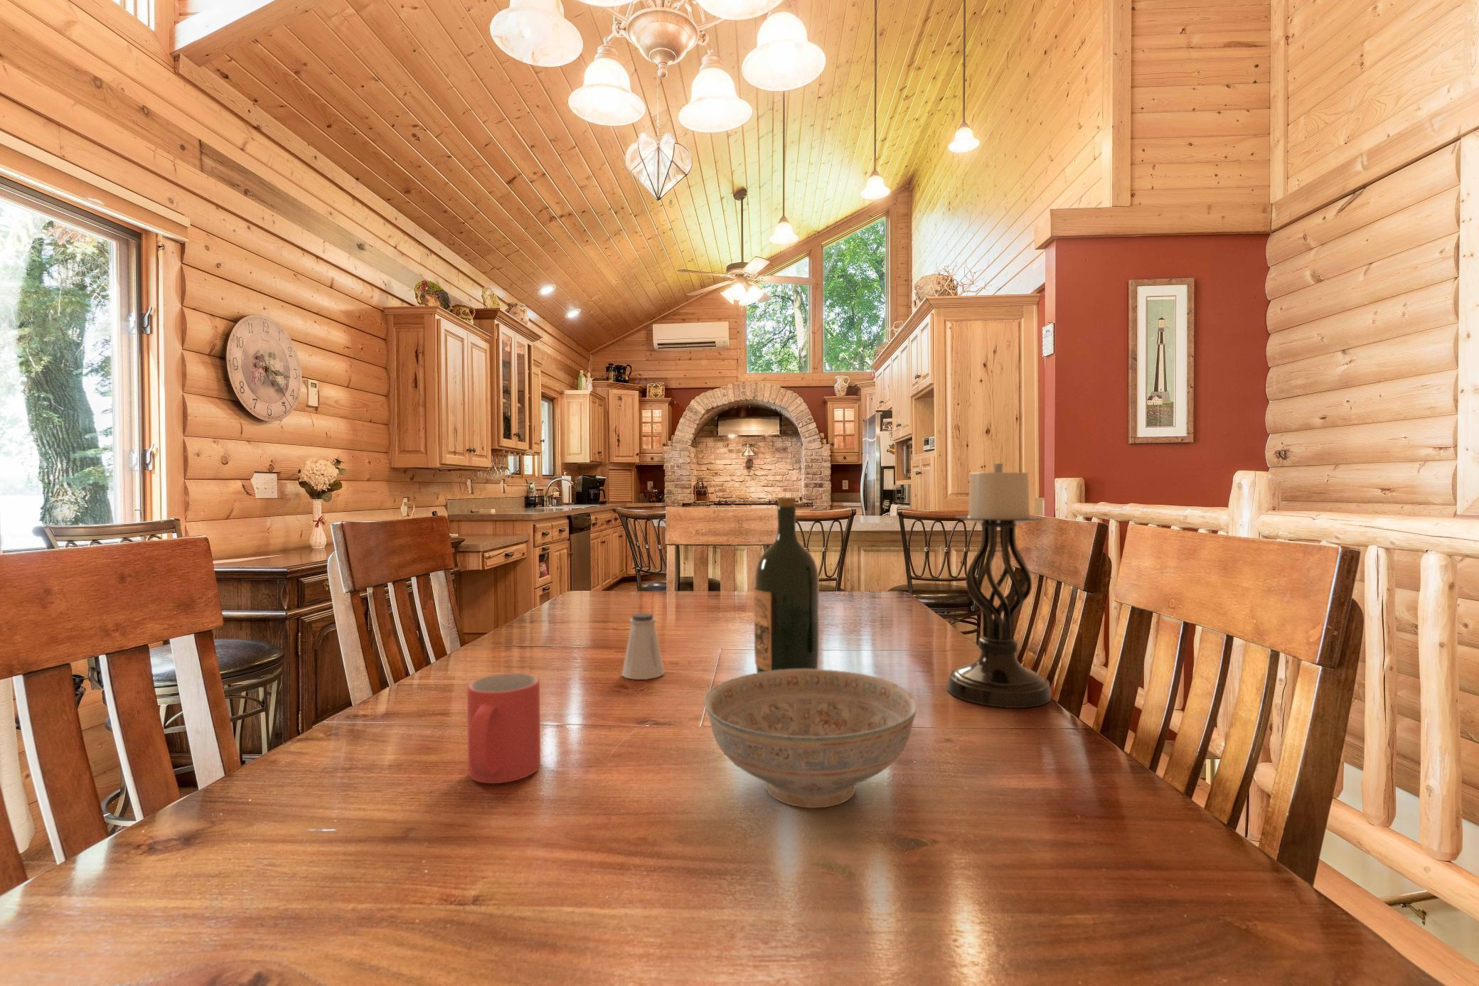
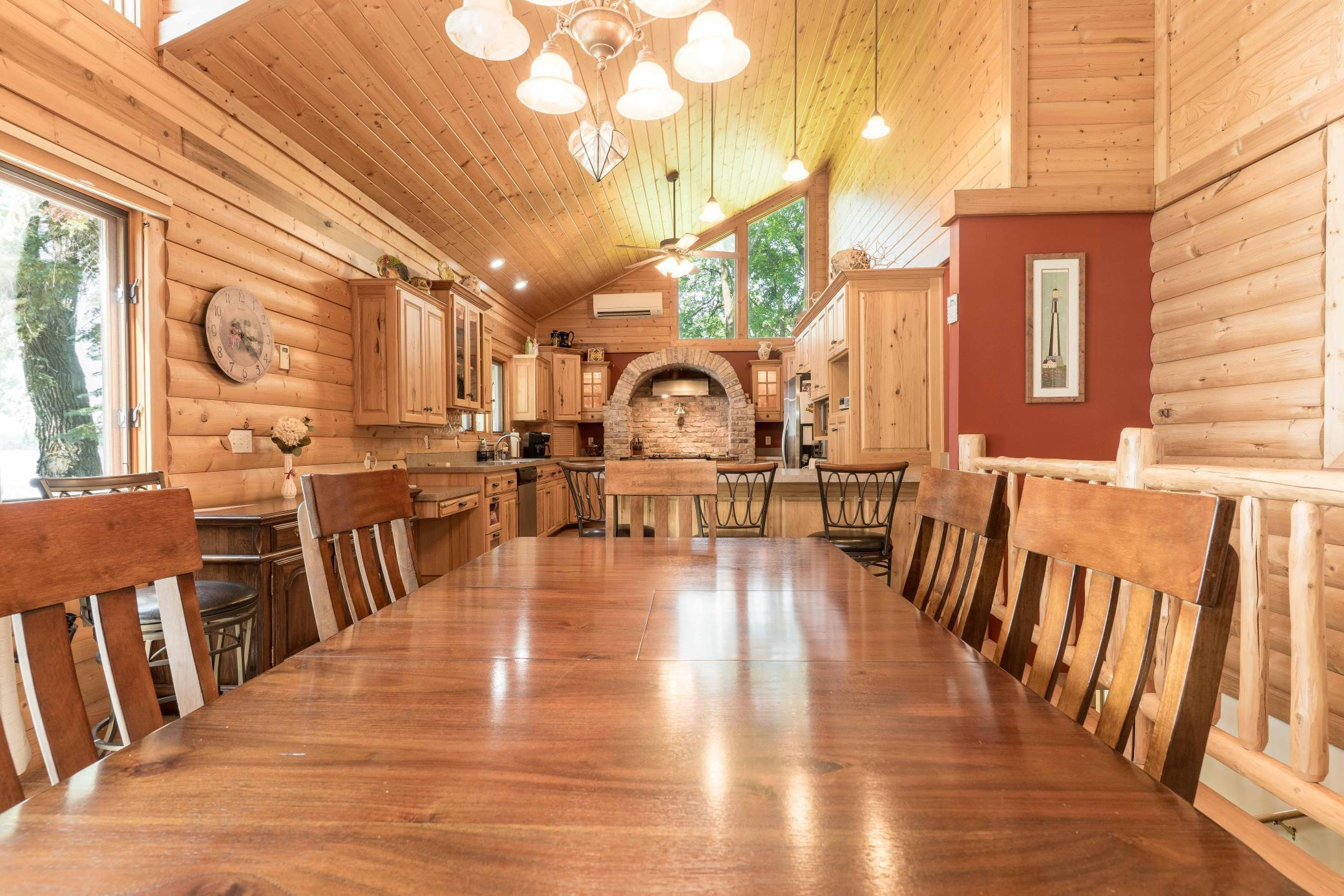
- mug [467,672,541,785]
- wine bottle [753,497,820,673]
- saltshaker [621,612,665,680]
- decorative bowl [703,668,919,809]
- candle holder [945,463,1052,709]
